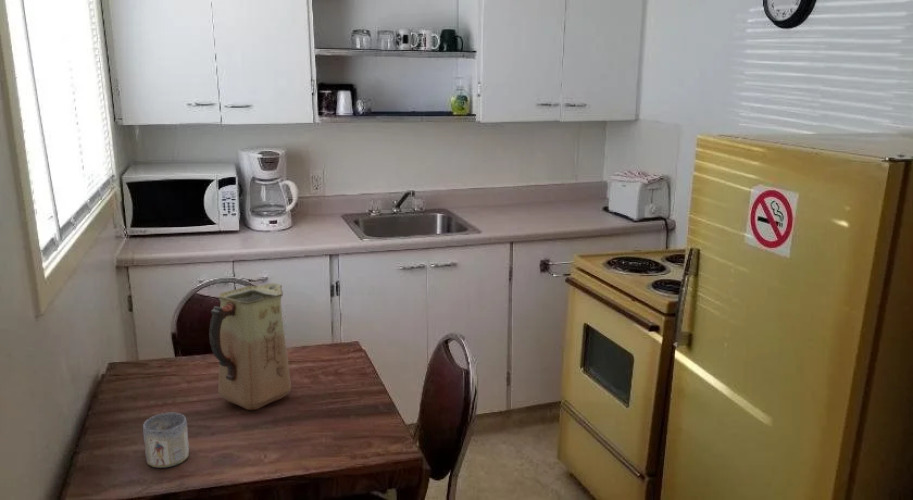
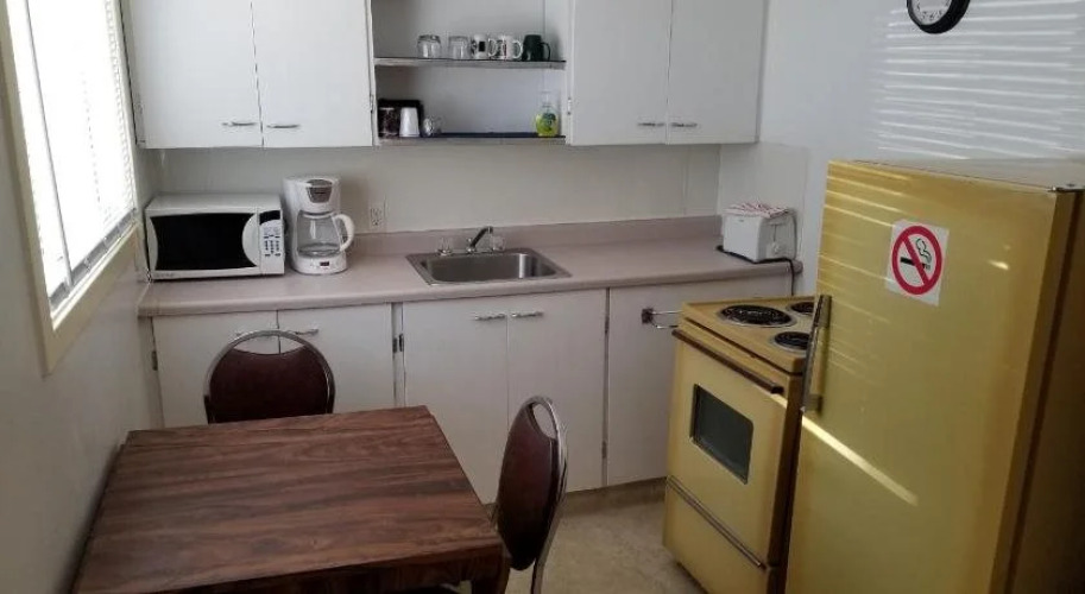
- mug [142,412,190,469]
- vase [208,283,292,411]
